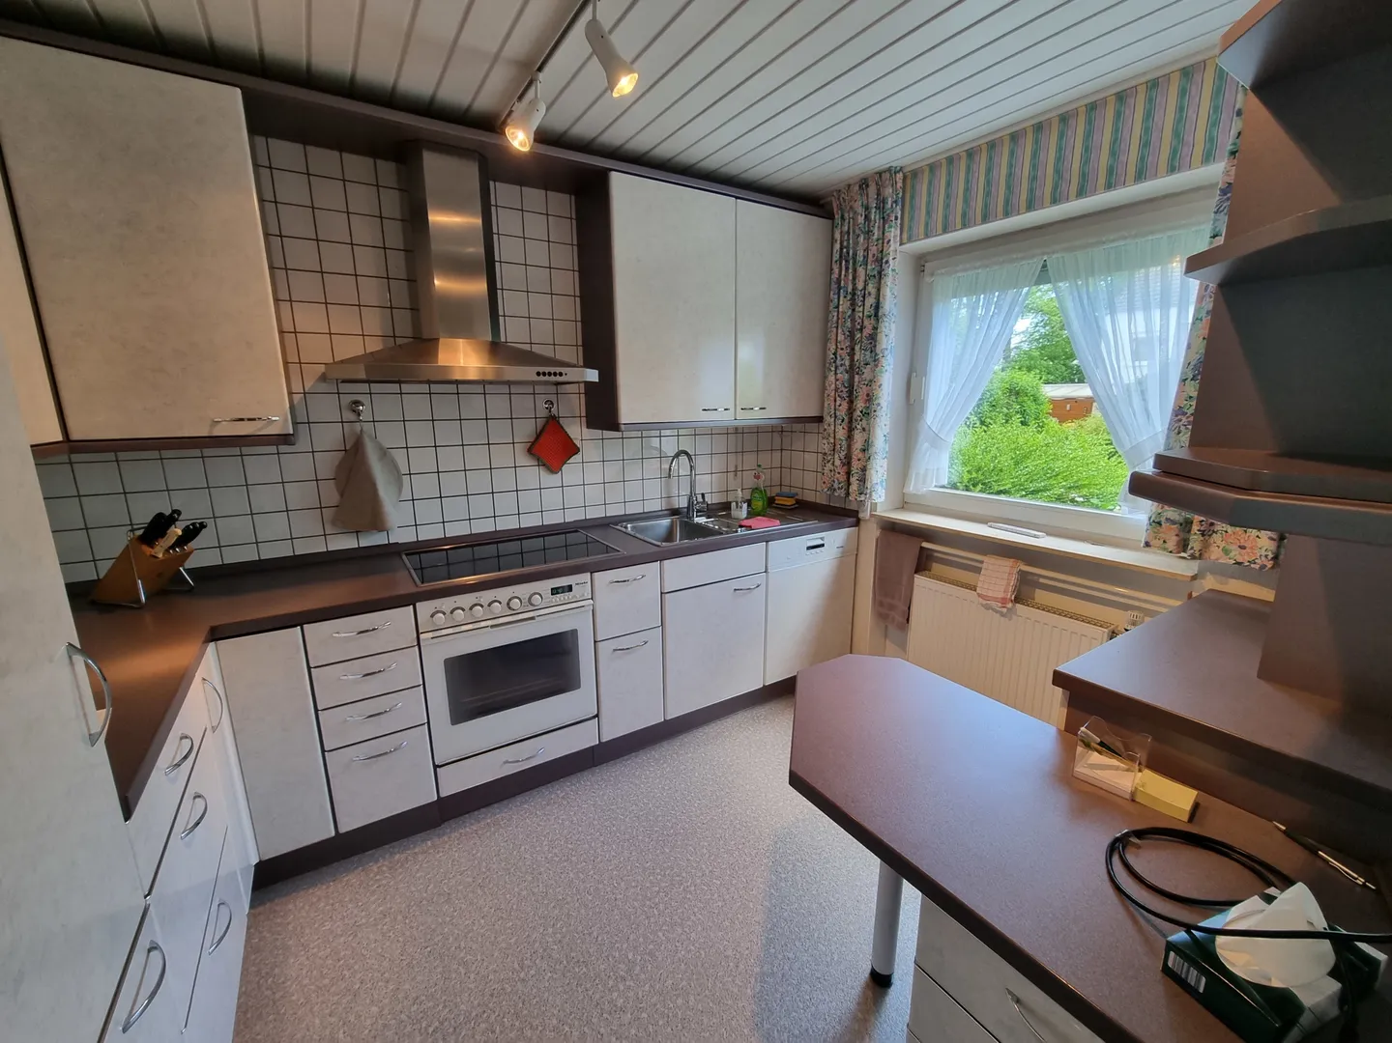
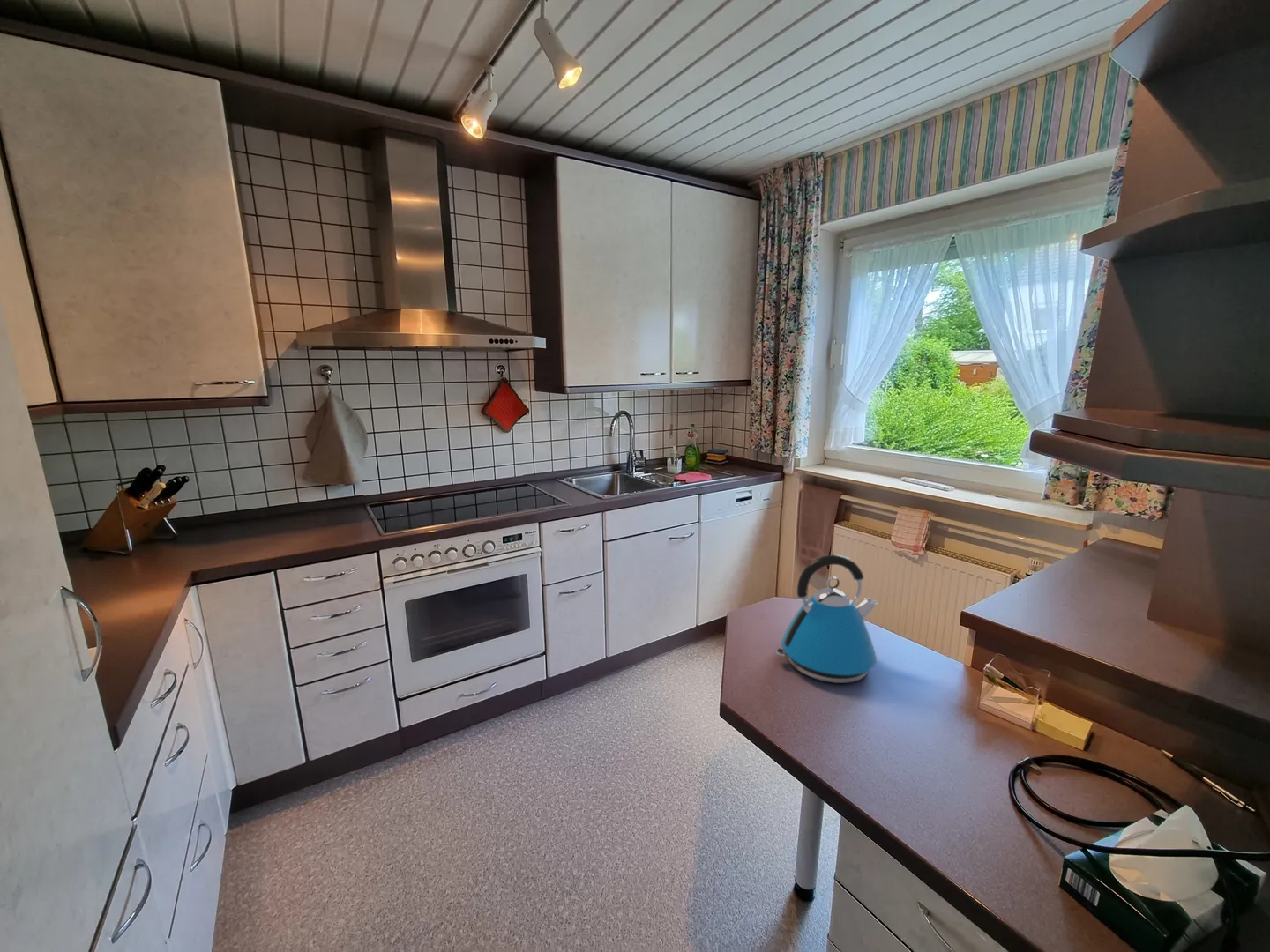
+ kettle [775,554,878,684]
